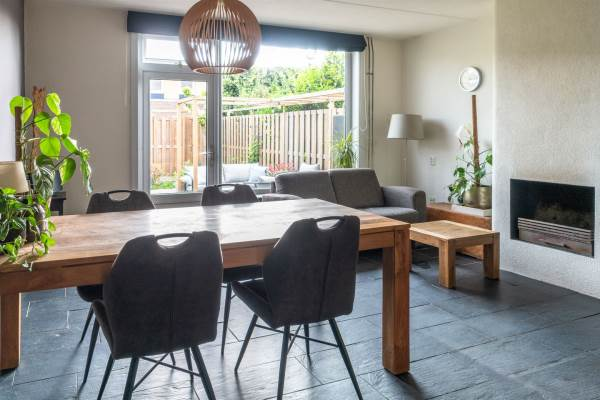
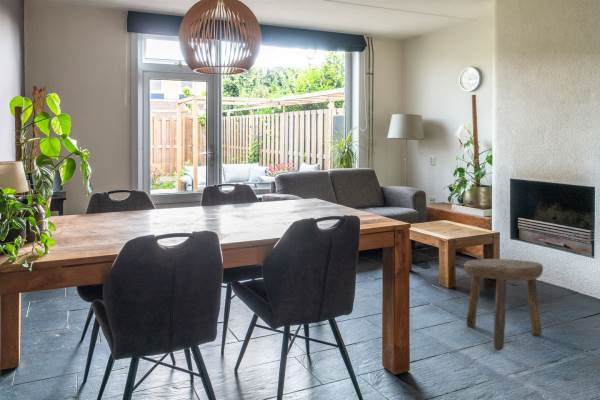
+ stool [463,258,544,351]
